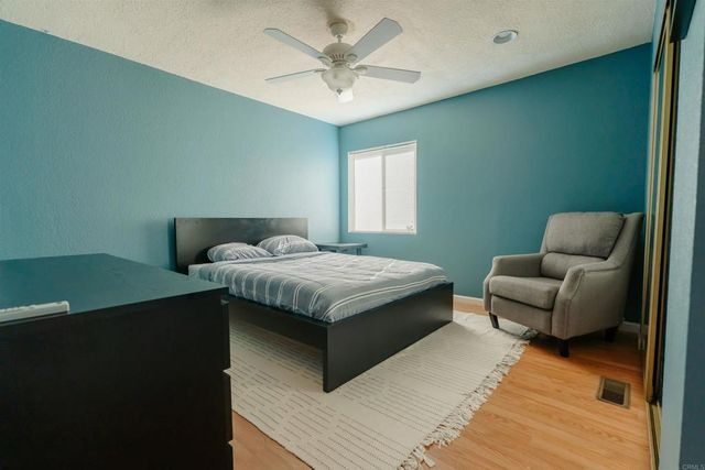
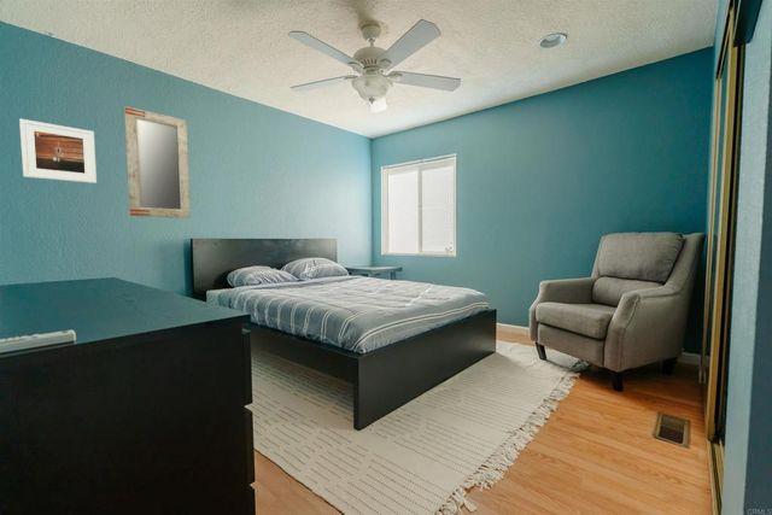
+ home mirror [123,105,192,220]
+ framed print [18,118,98,185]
